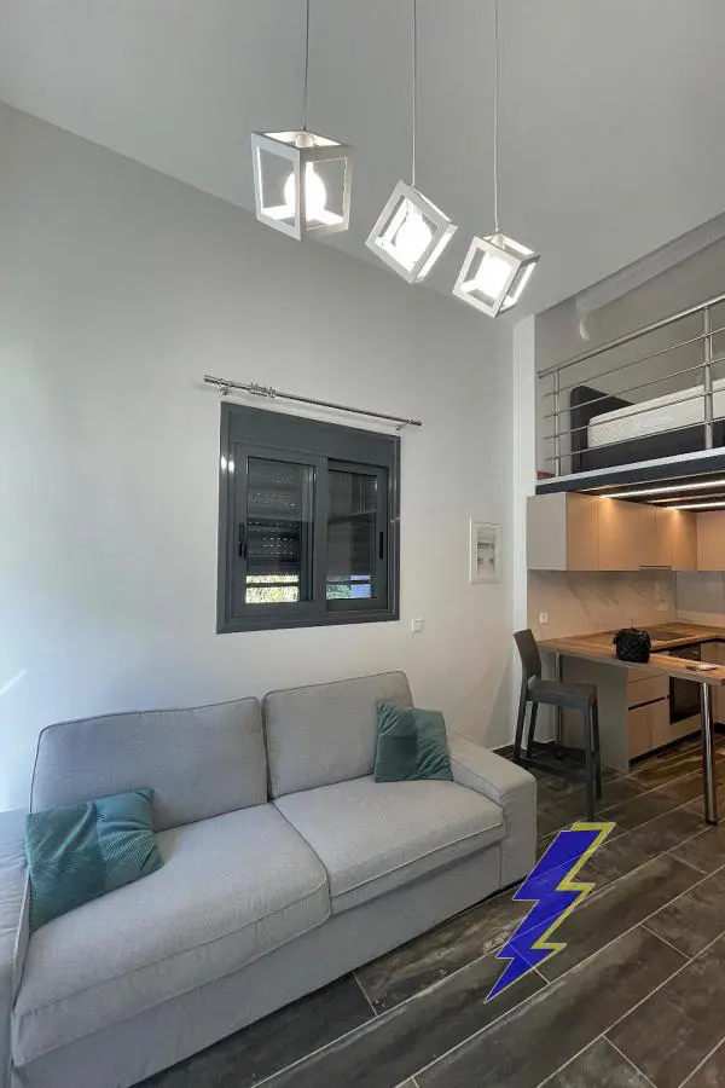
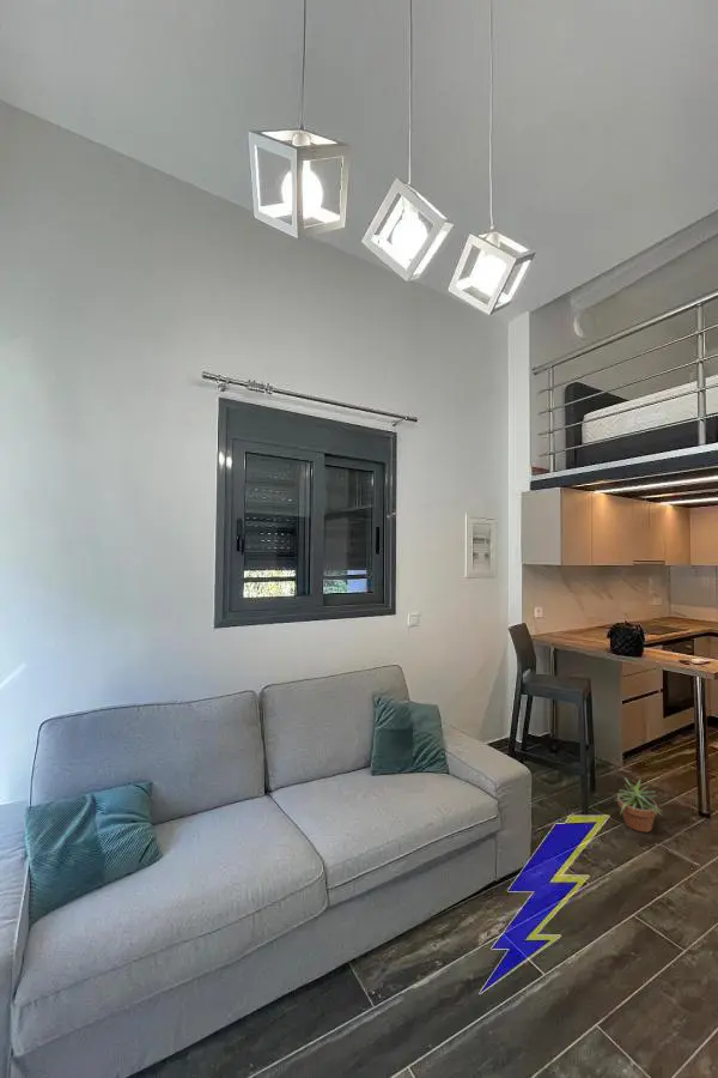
+ potted plant [613,776,665,832]
